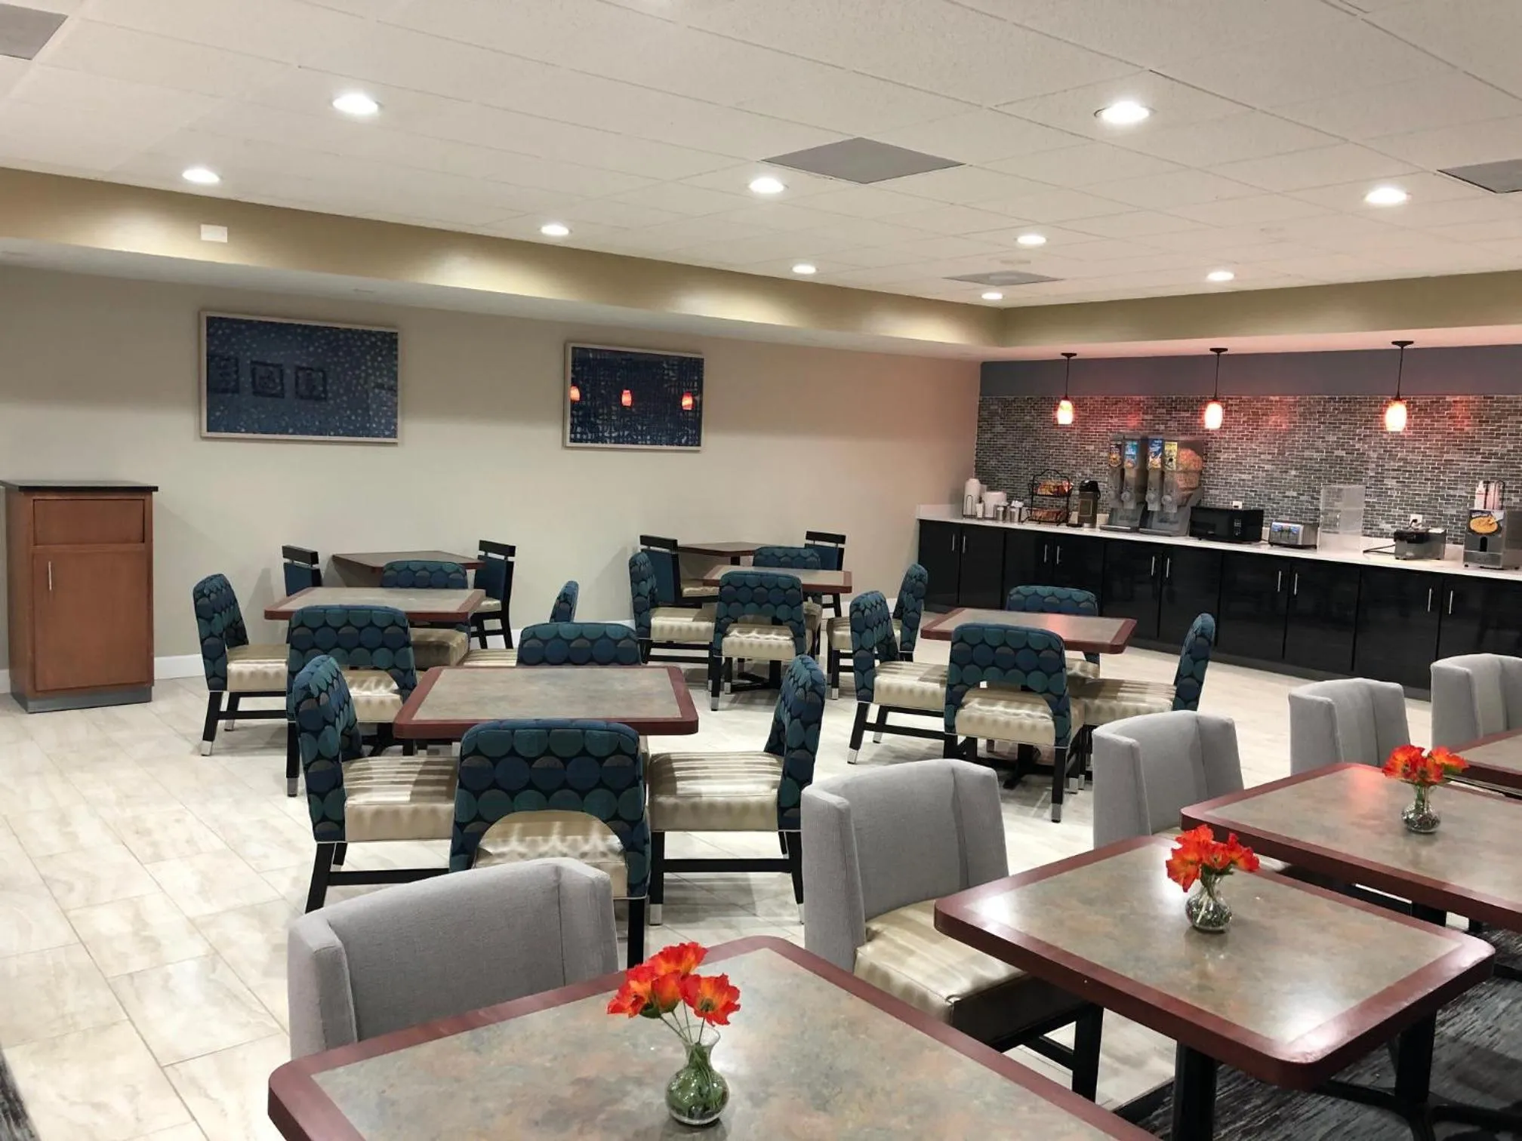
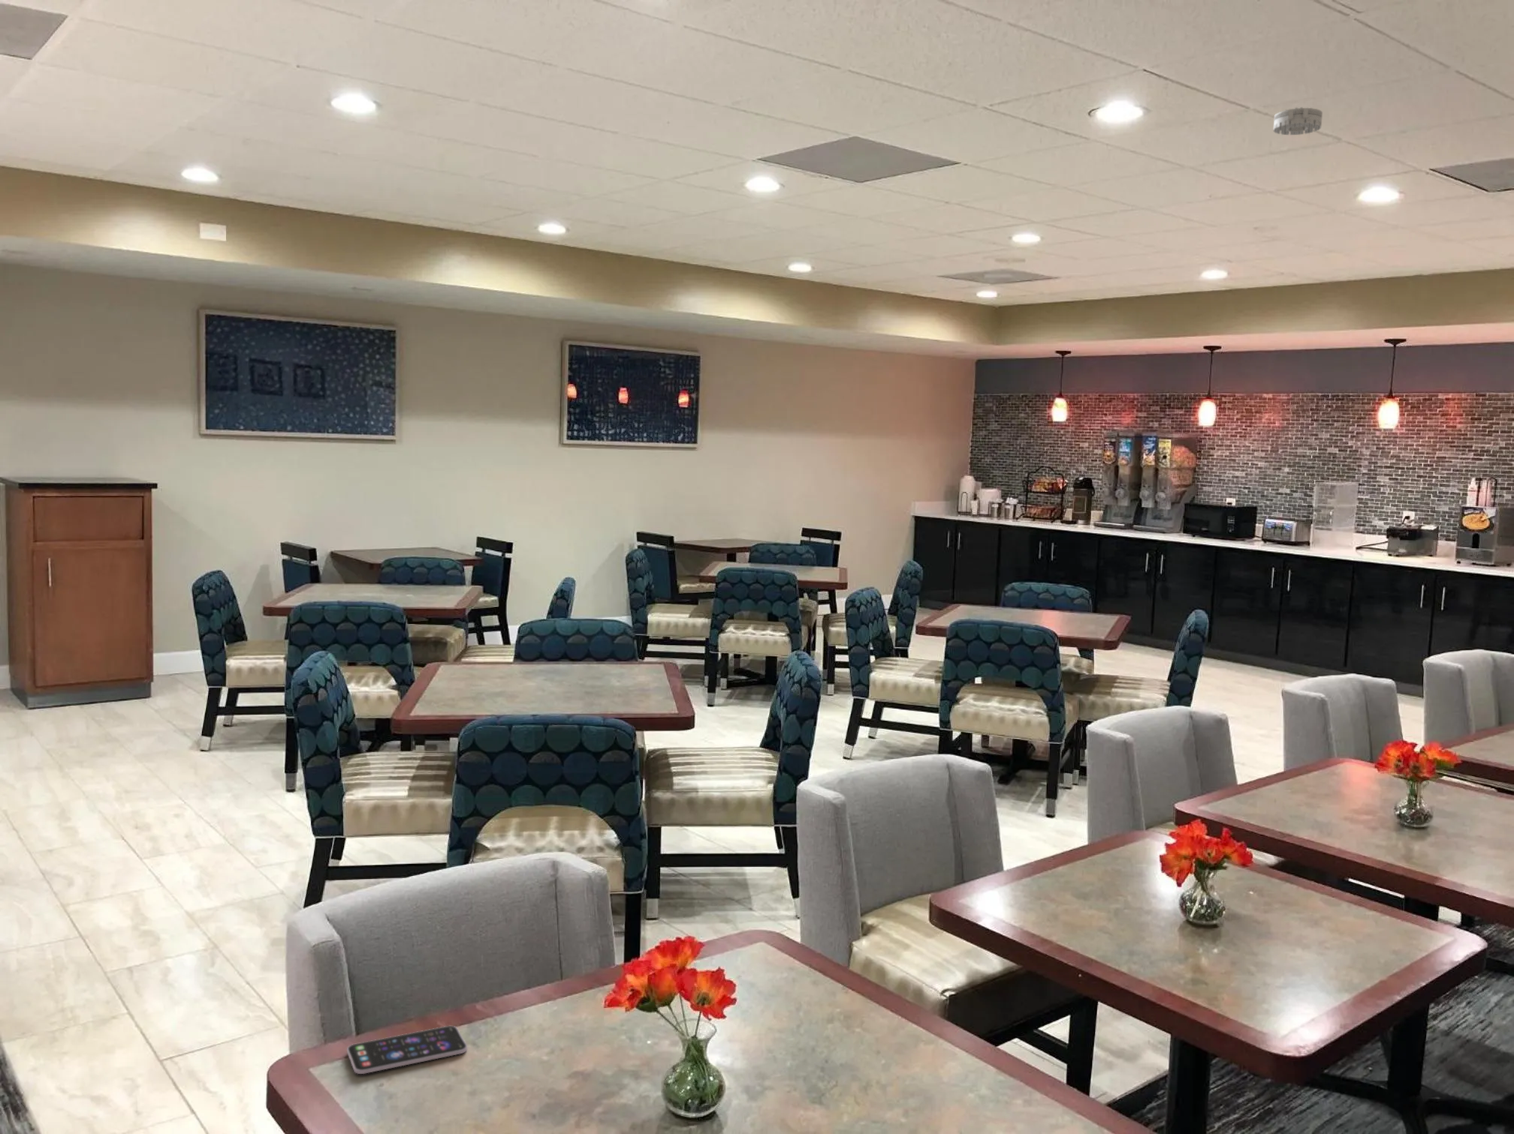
+ smartphone [346,1026,467,1074]
+ smoke detector [1273,106,1323,136]
